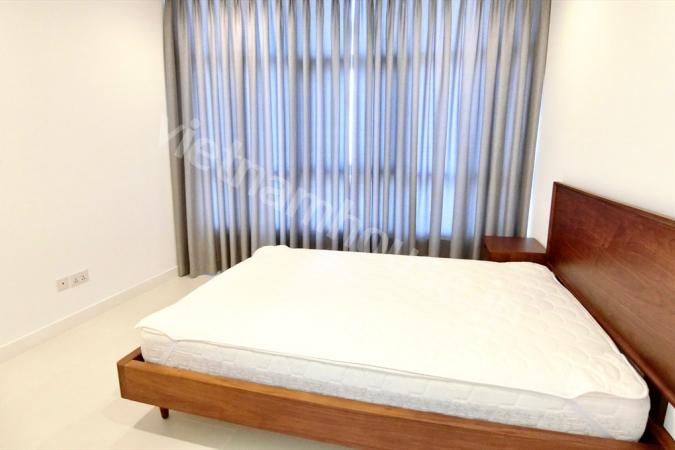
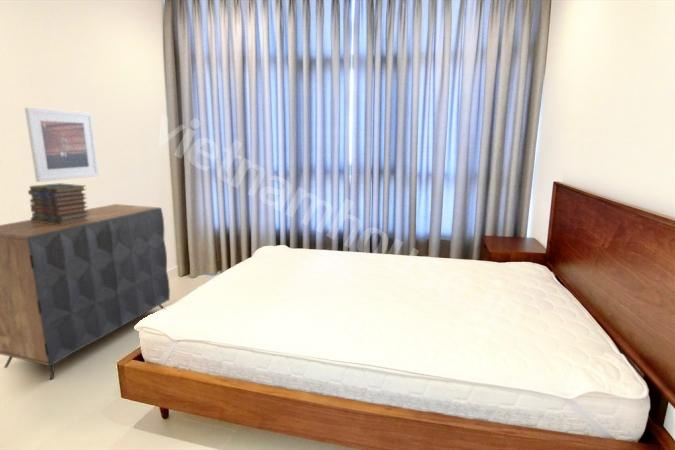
+ book stack [27,182,90,225]
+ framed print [24,107,100,183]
+ dresser [0,203,171,380]
